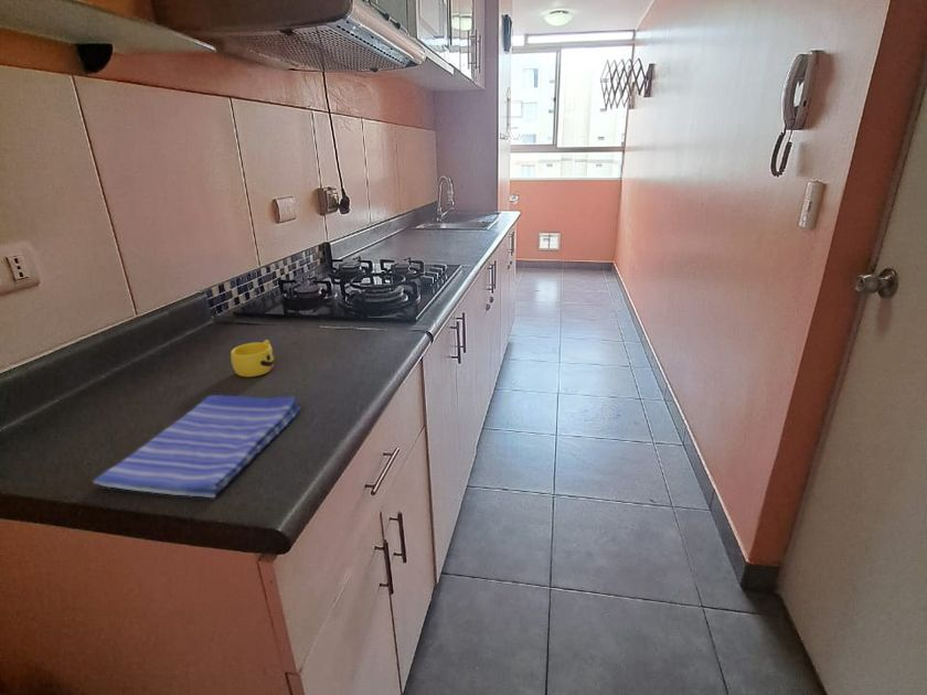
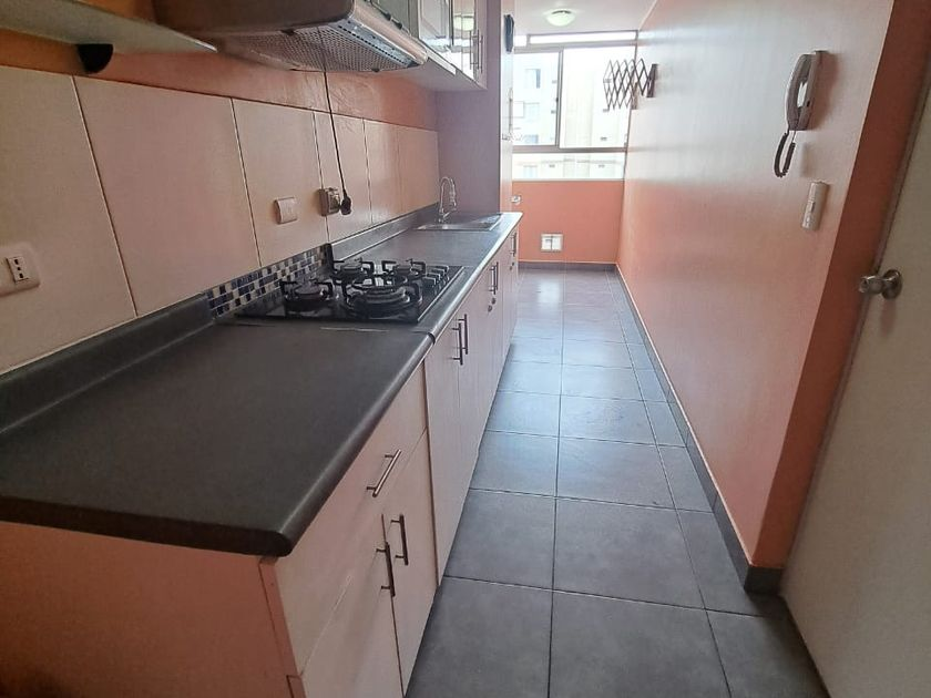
- dish towel [92,394,301,499]
- cup [230,339,275,378]
